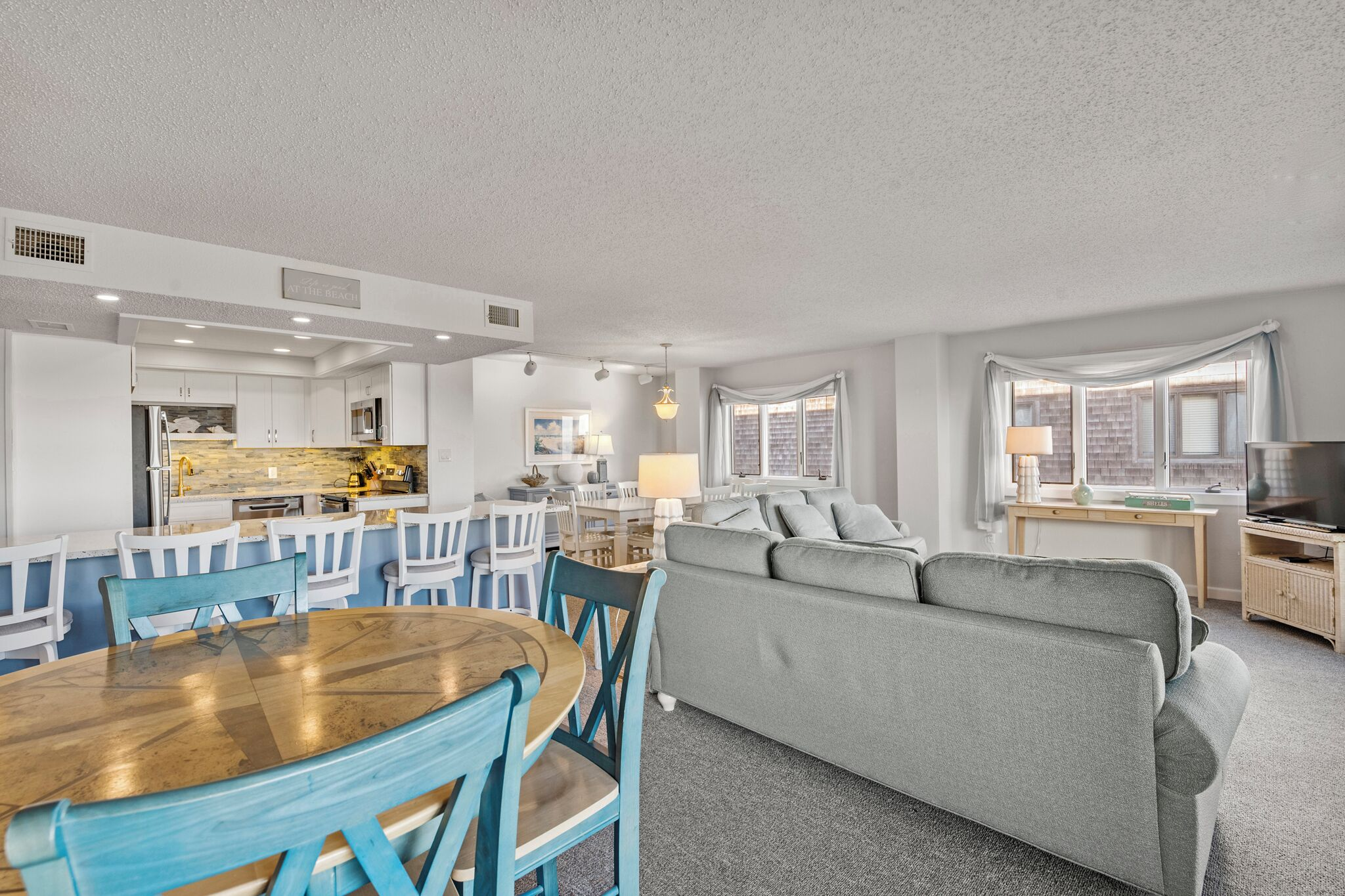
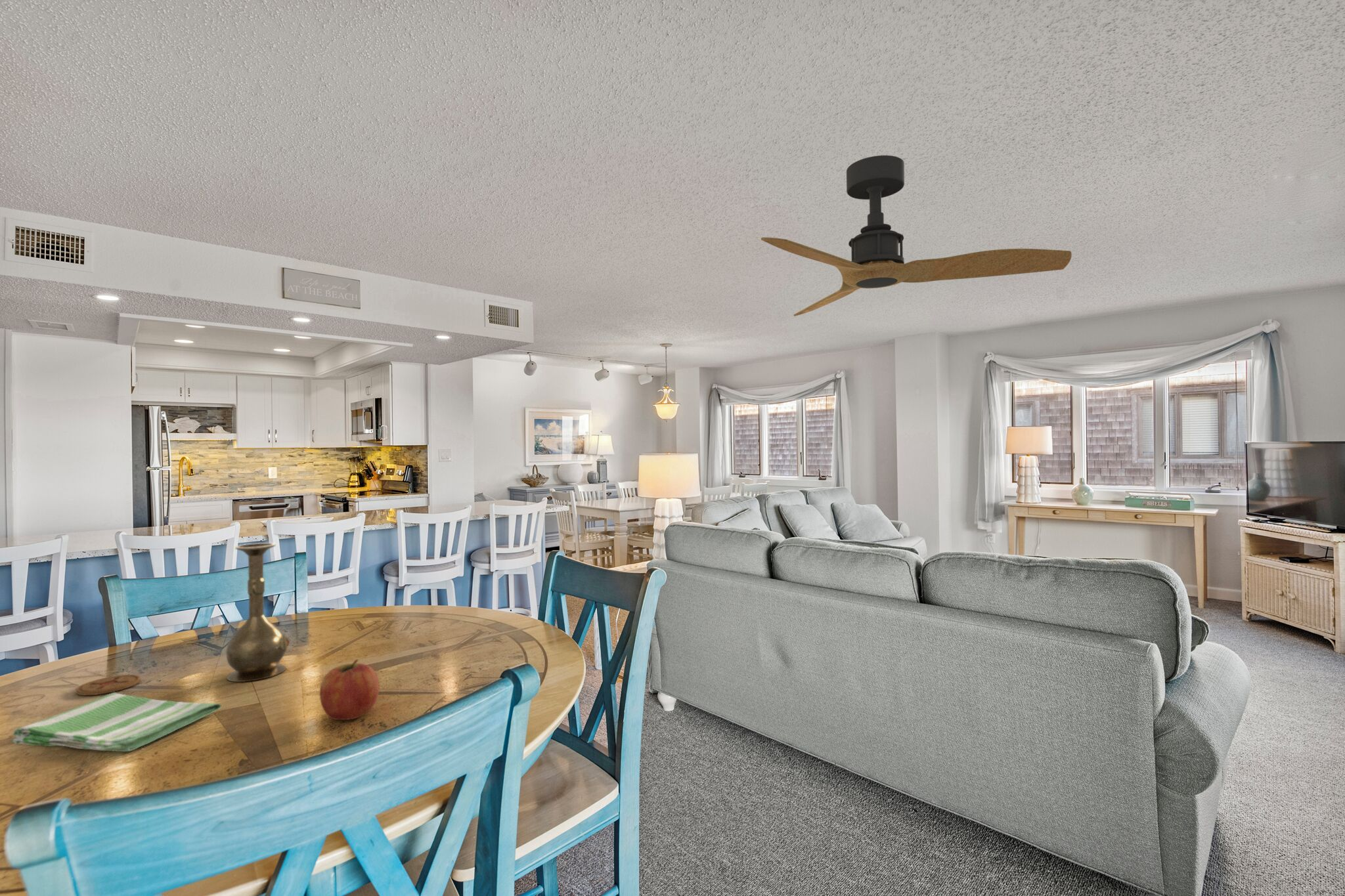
+ fruit [319,658,380,721]
+ dish towel [11,692,222,752]
+ coaster [75,674,141,696]
+ ceiling fan [761,155,1072,317]
+ vase [225,542,290,683]
